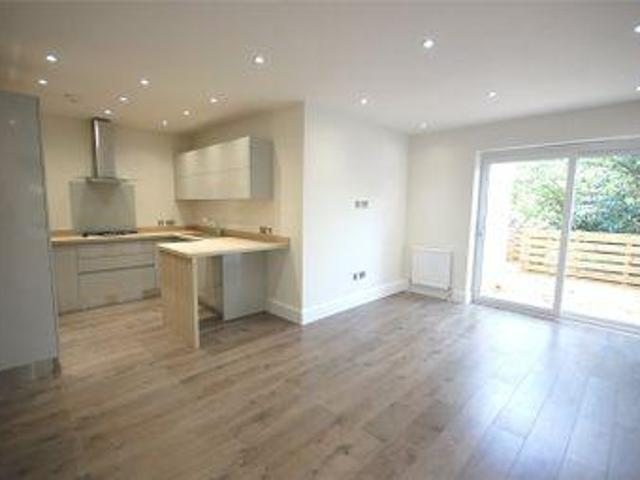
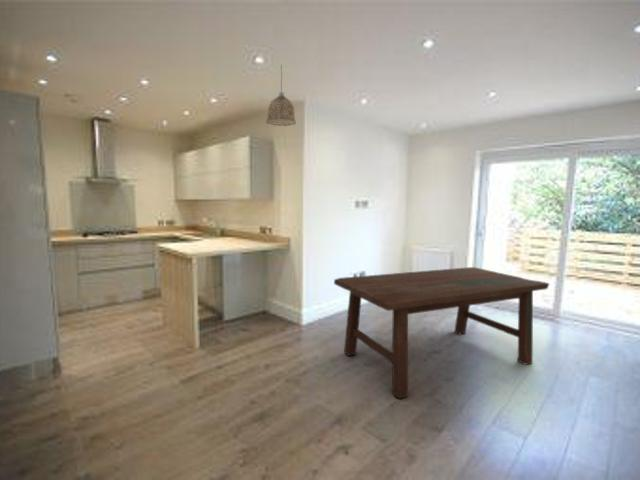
+ pendant lamp [265,63,297,127]
+ dining table [333,266,550,400]
